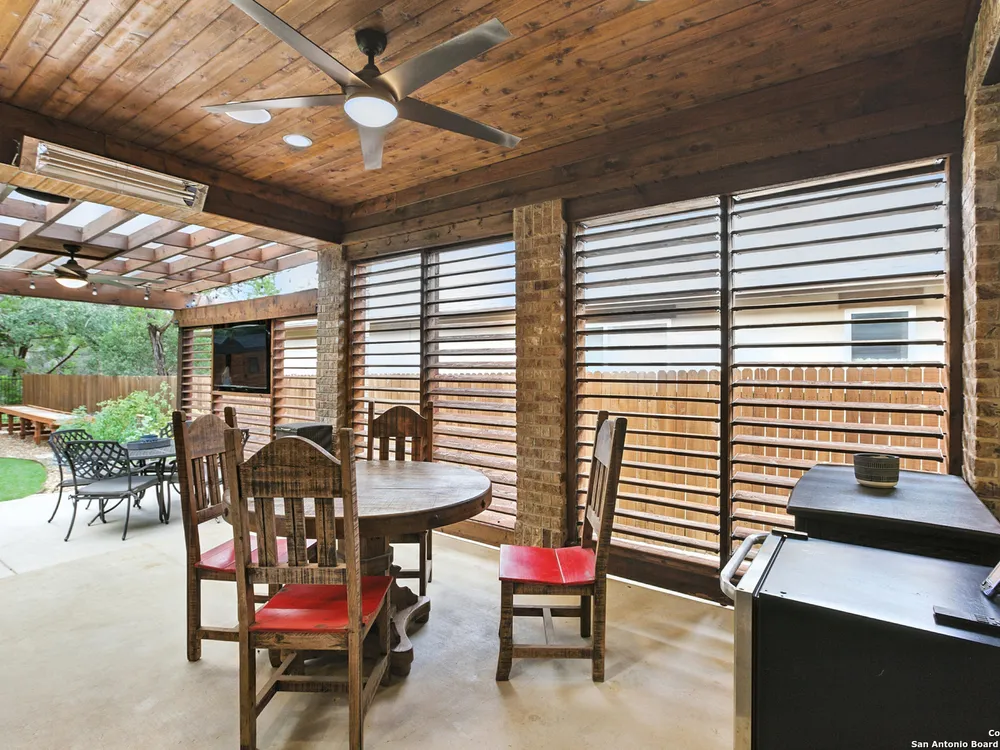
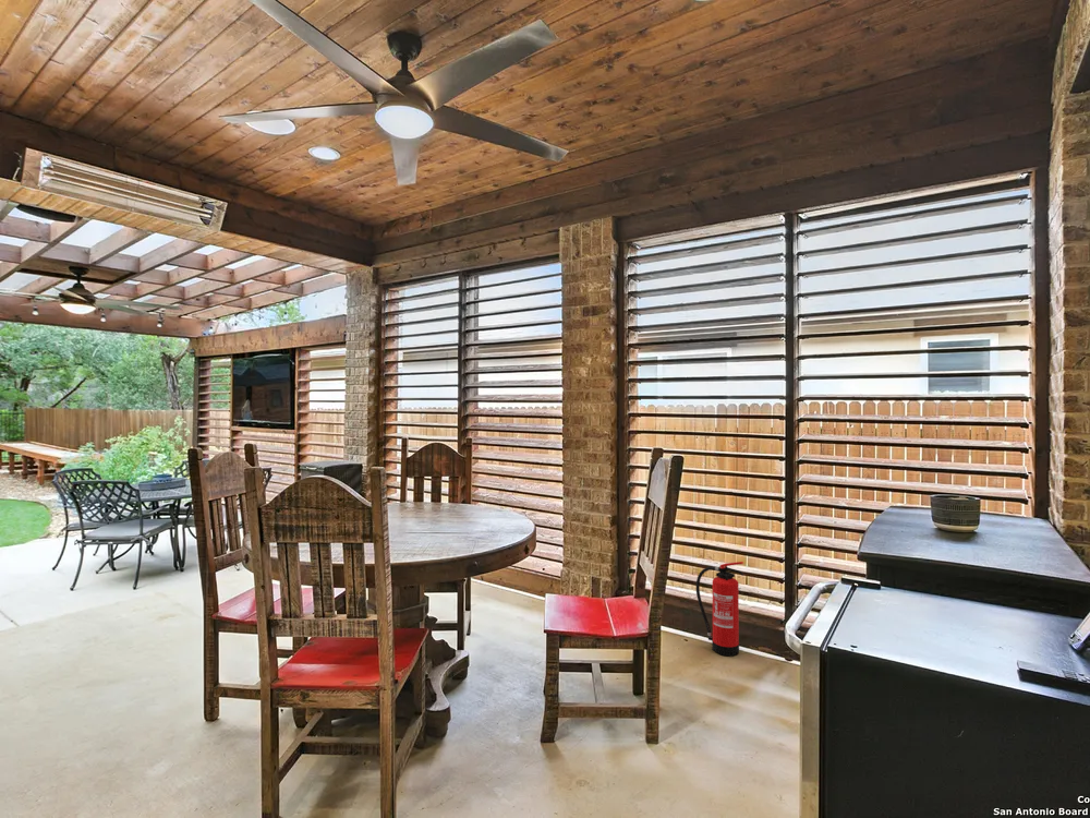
+ fire extinguisher [695,561,744,657]
